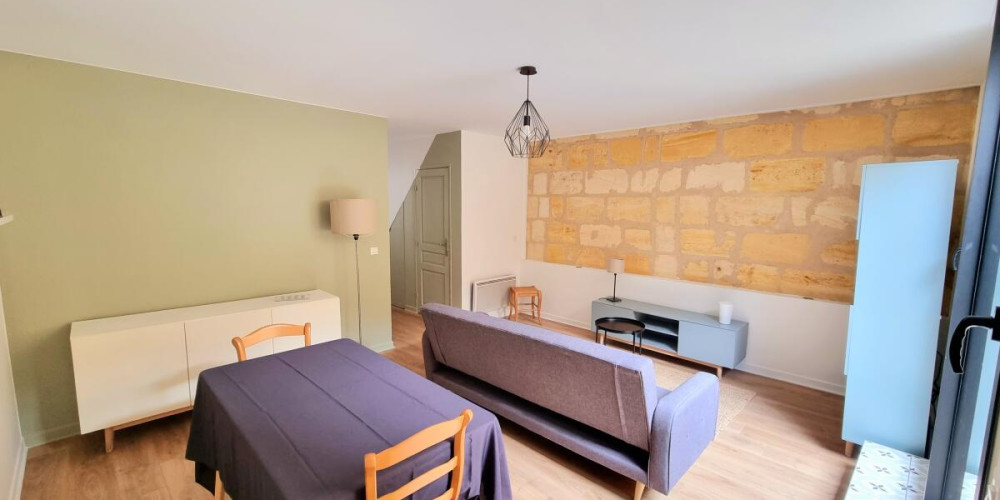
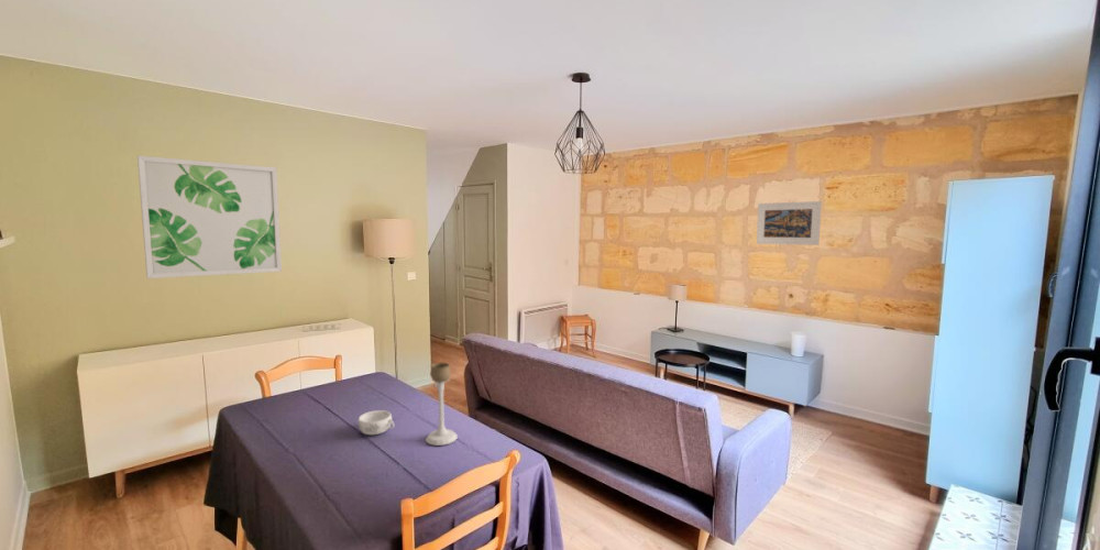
+ candle holder [425,362,459,447]
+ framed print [756,200,823,246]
+ wall art [136,154,283,279]
+ decorative bowl [358,409,395,436]
